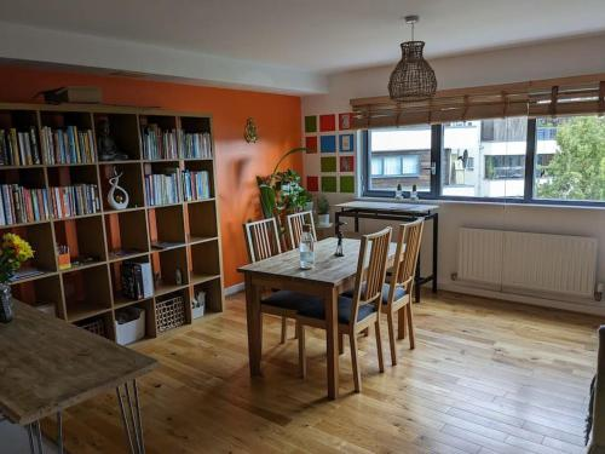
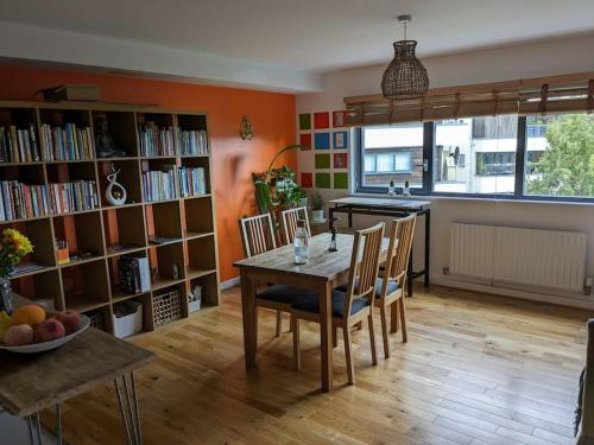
+ fruit bowl [0,304,91,354]
